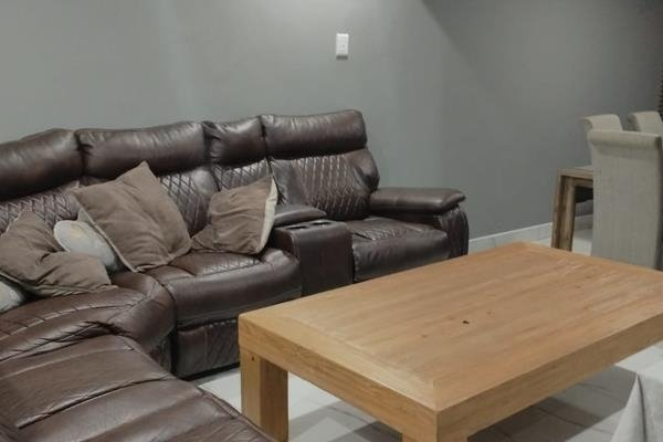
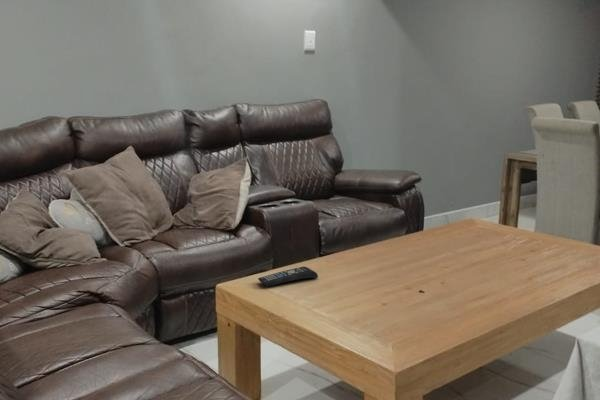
+ remote control [257,266,319,288]
